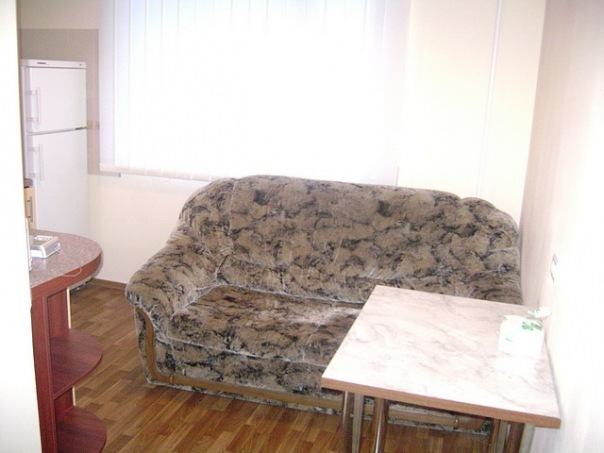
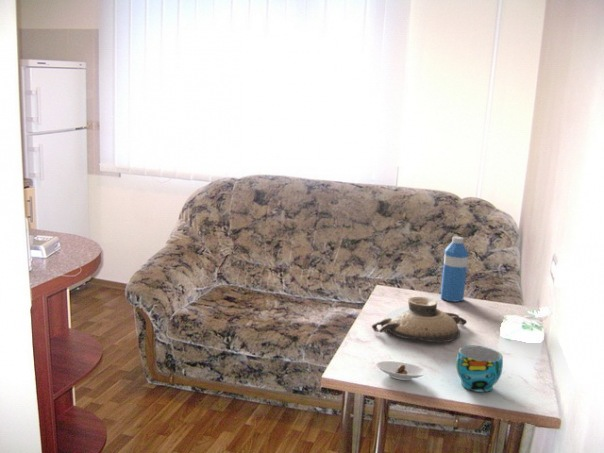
+ teapot [371,296,468,343]
+ saucer [375,360,428,381]
+ water bottle [440,236,469,303]
+ cup [455,344,504,393]
